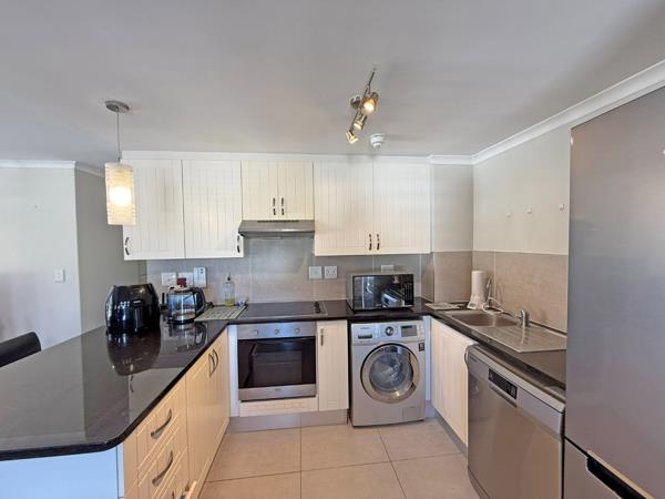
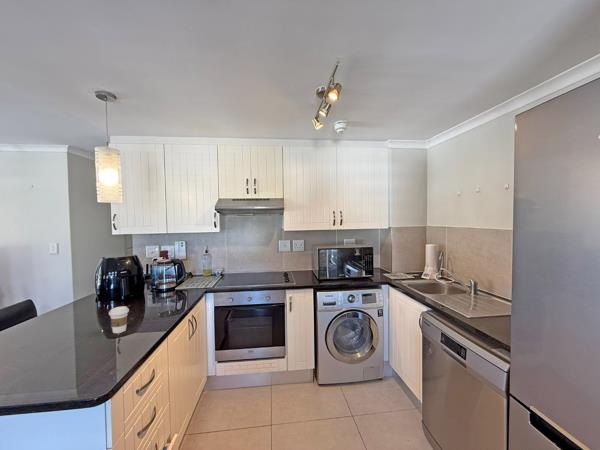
+ coffee cup [108,305,130,334]
